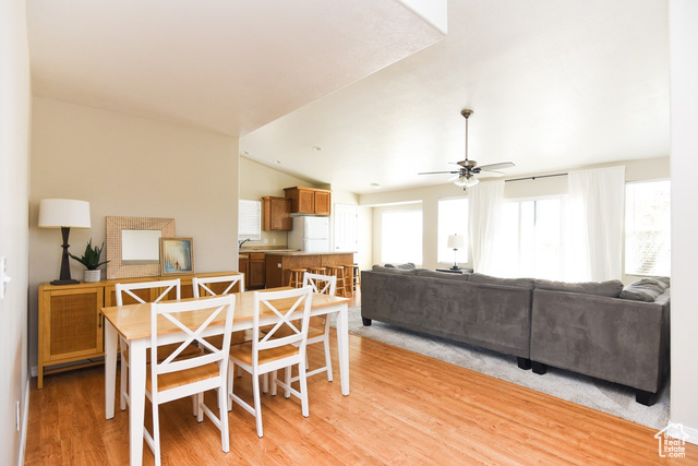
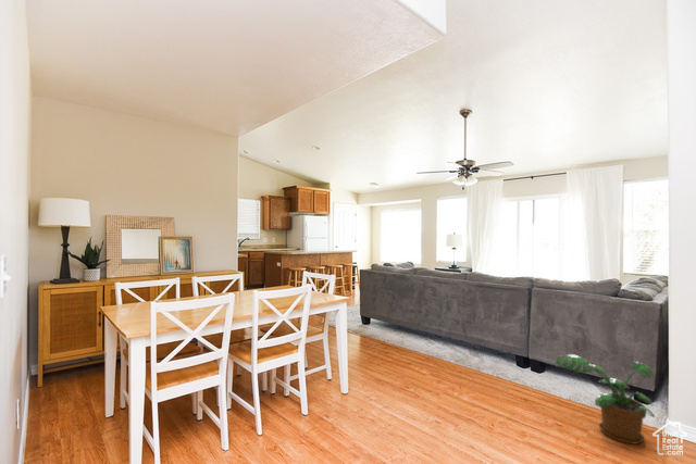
+ potted plant [555,353,656,446]
